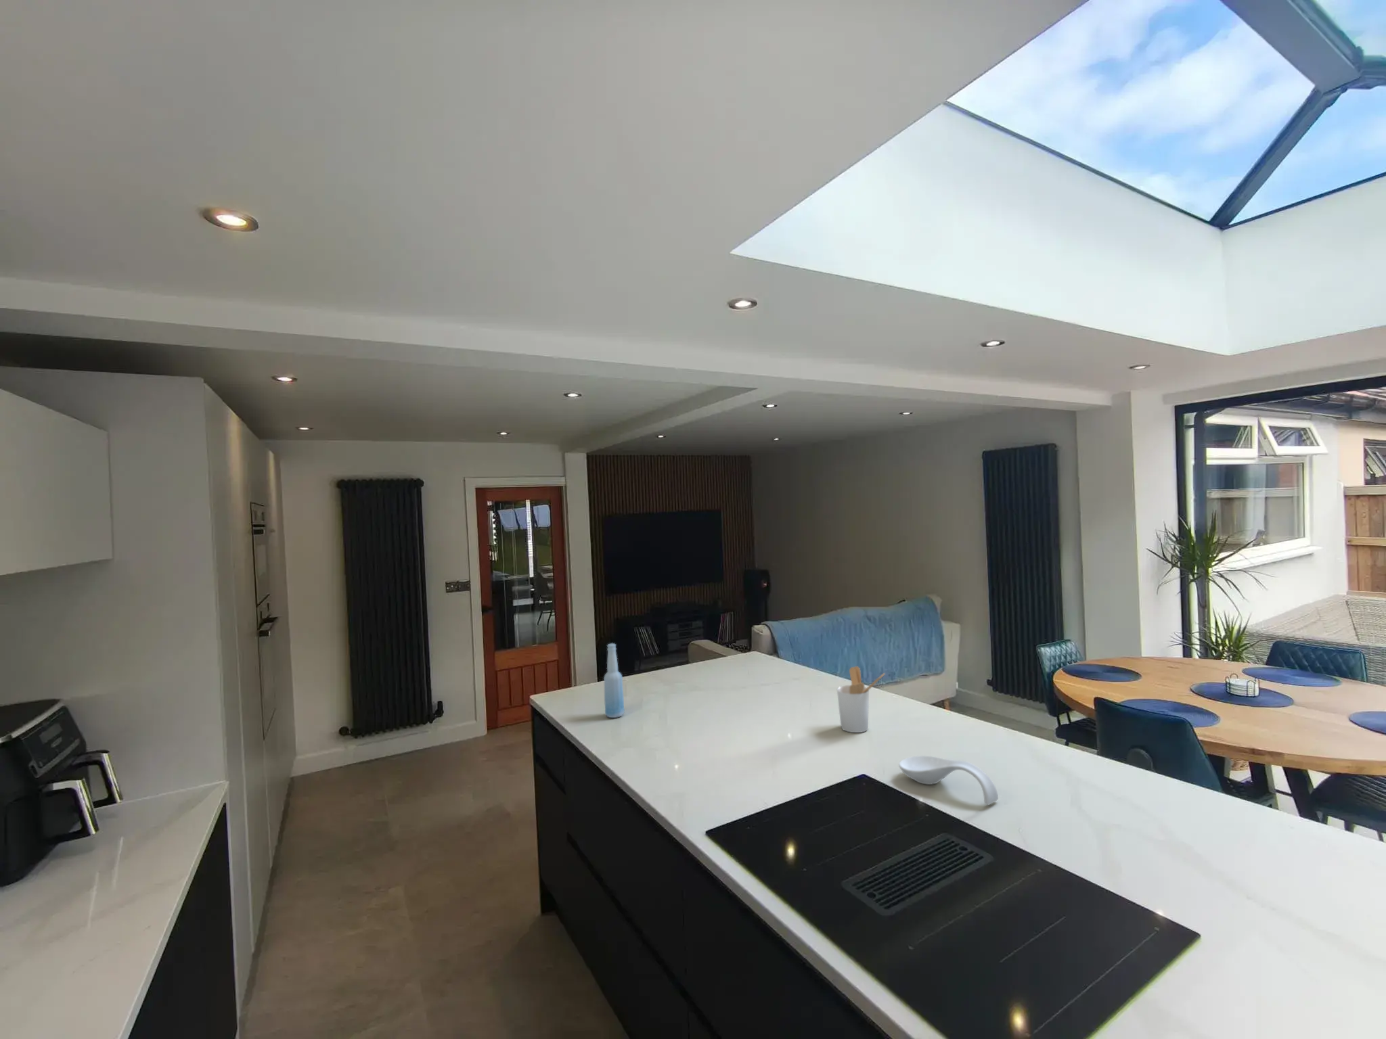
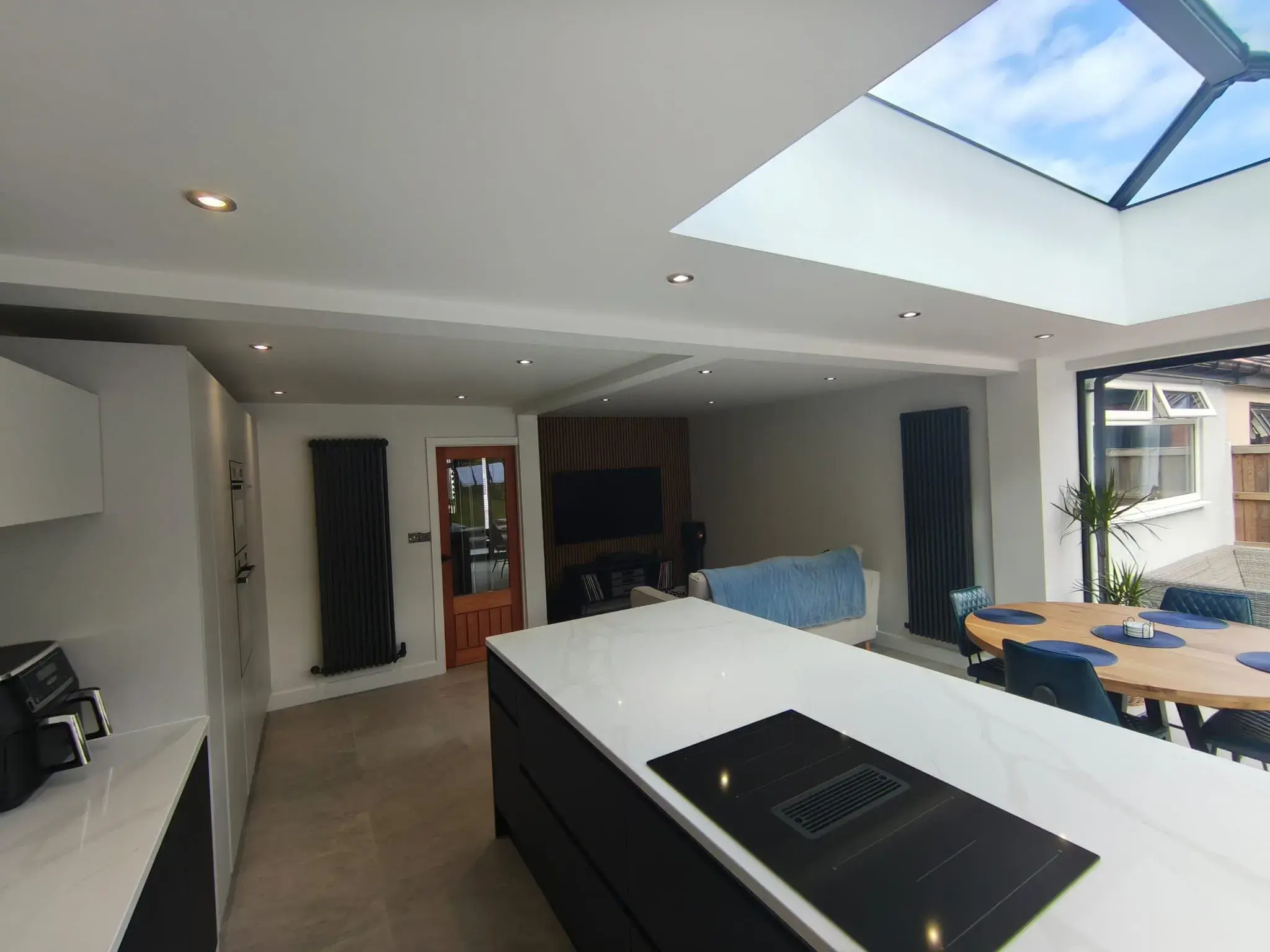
- spoon rest [898,755,999,805]
- bottle [604,643,625,718]
- utensil holder [836,666,886,733]
